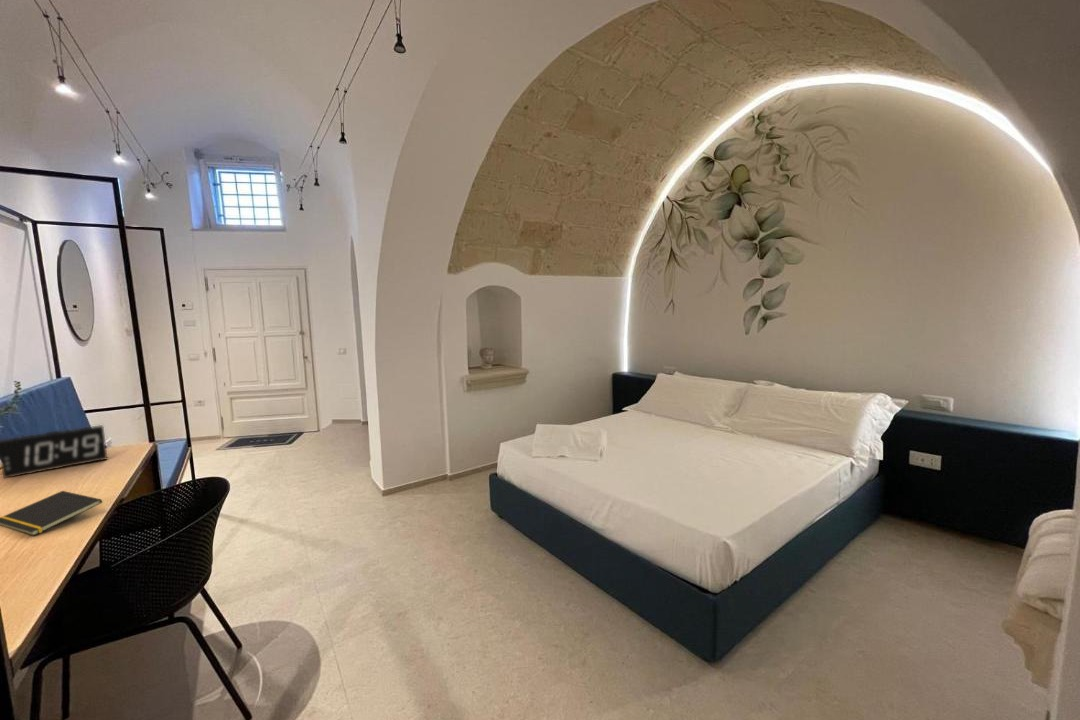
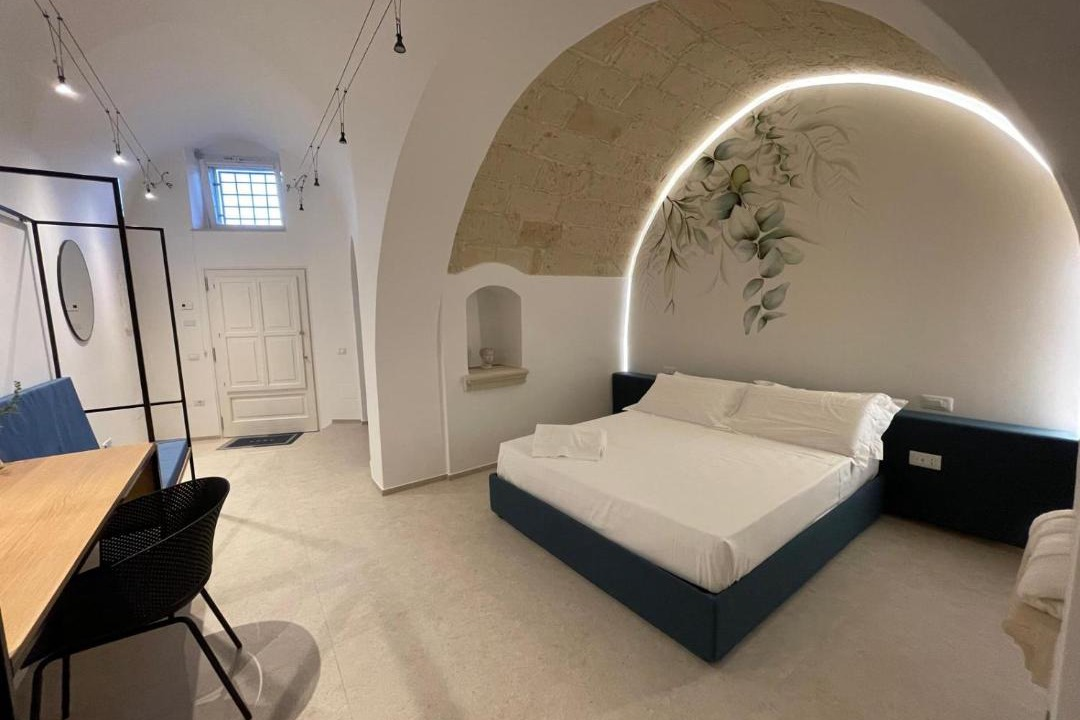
- alarm clock [0,424,109,479]
- notepad [0,490,103,537]
